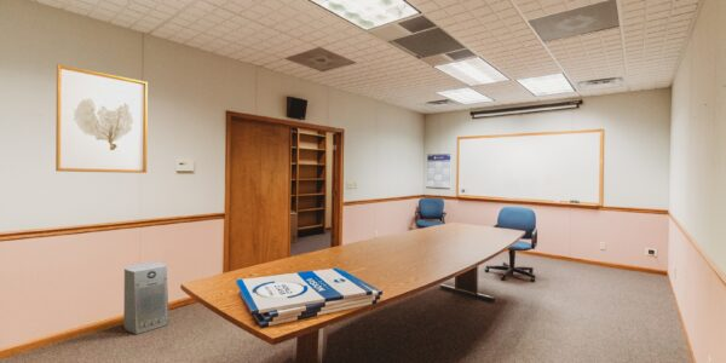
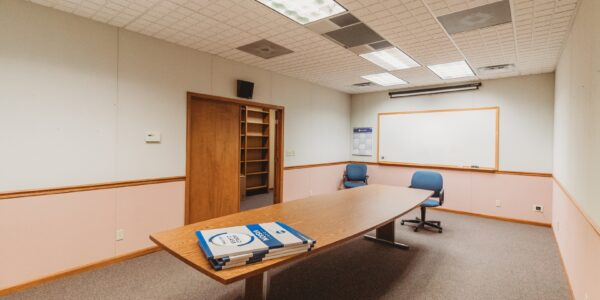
- wall art [54,63,149,174]
- fan [122,261,169,335]
